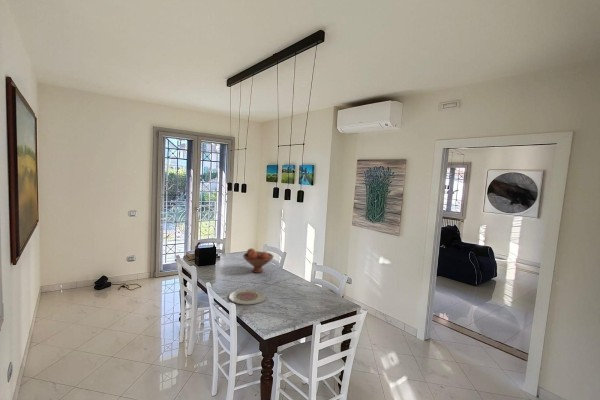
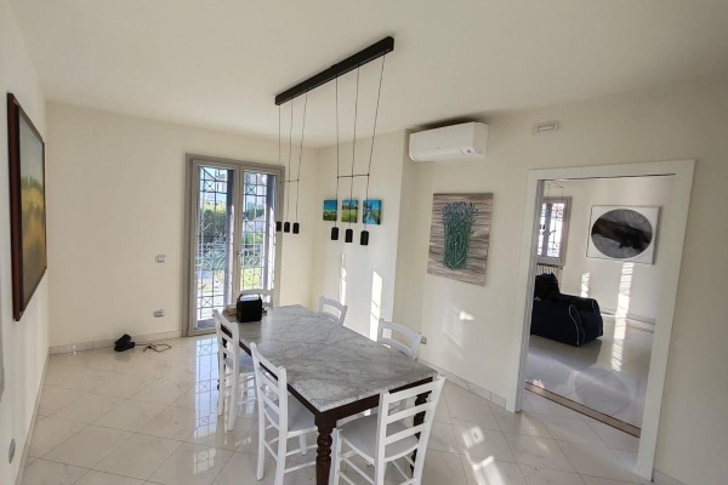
- fruit bowl [242,247,275,274]
- plate [228,288,267,306]
